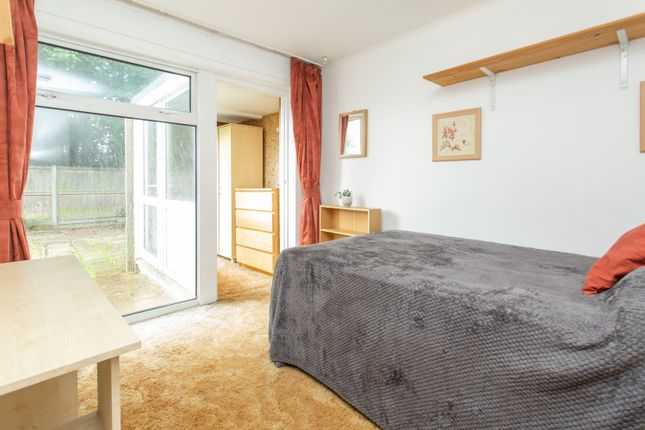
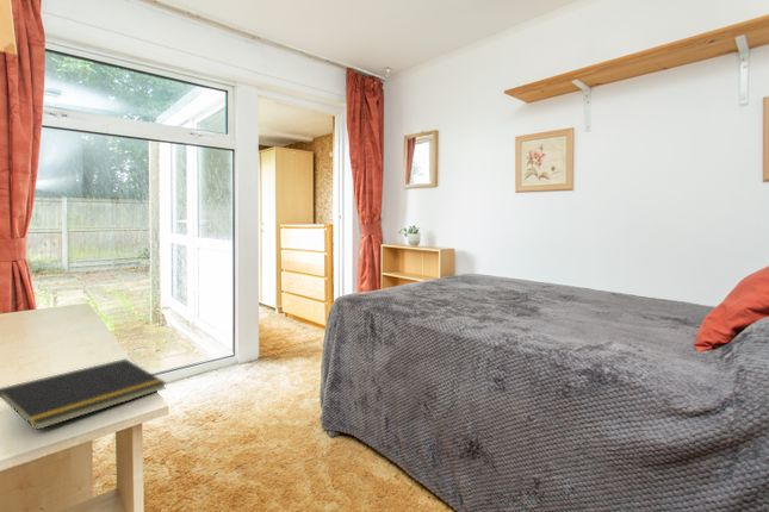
+ notepad [0,357,168,431]
